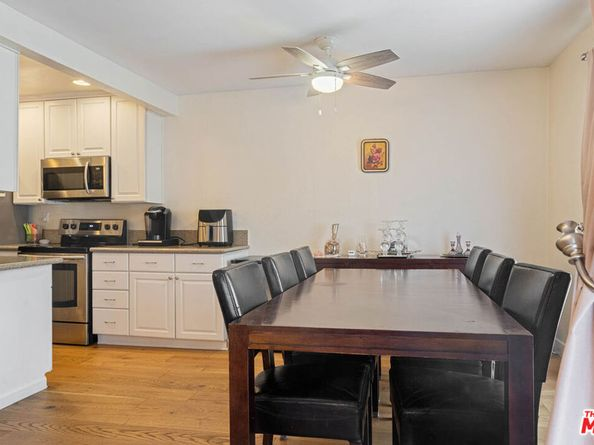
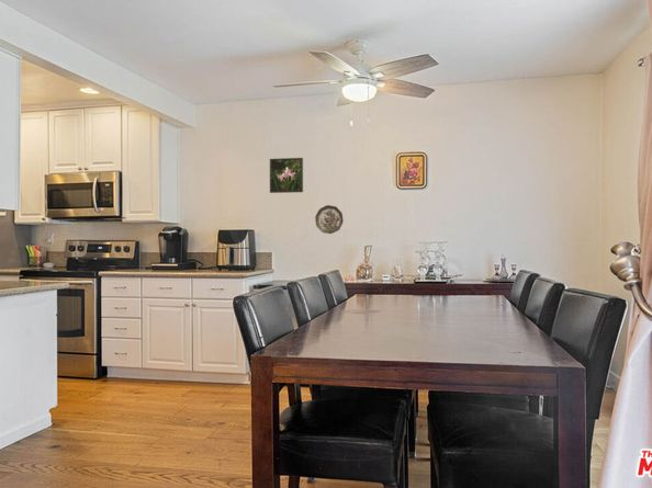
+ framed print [269,157,304,194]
+ decorative plate [314,204,345,235]
